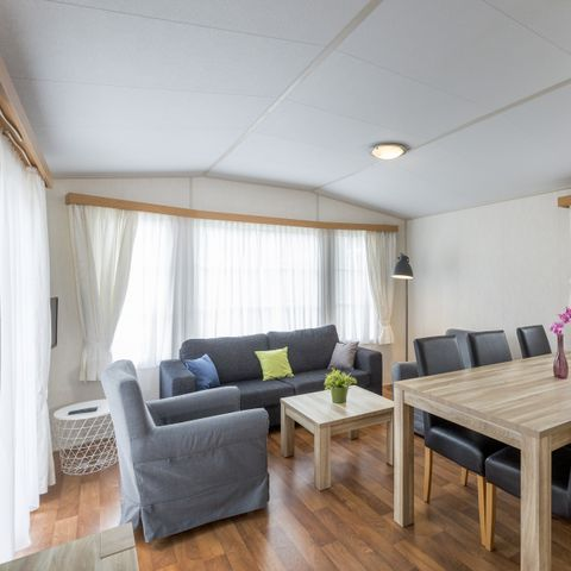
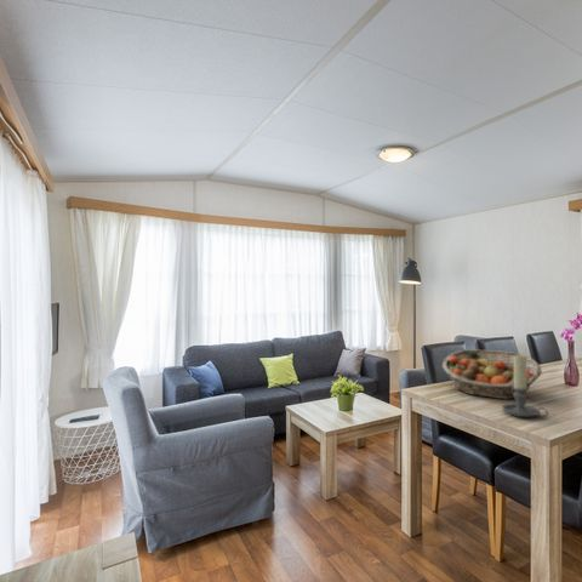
+ fruit basket [441,348,543,400]
+ candle holder [501,354,549,418]
